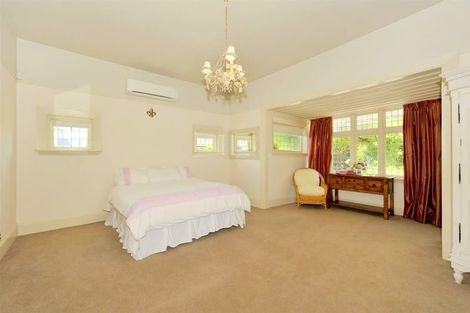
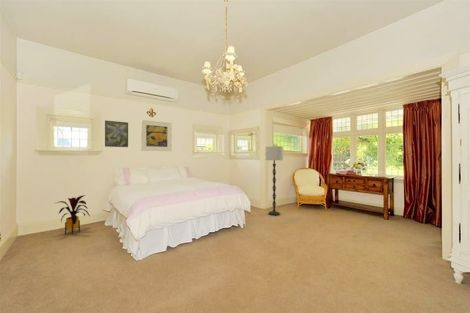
+ lamp [265,145,284,217]
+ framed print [140,119,173,152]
+ house plant [55,194,91,235]
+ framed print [104,119,129,148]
